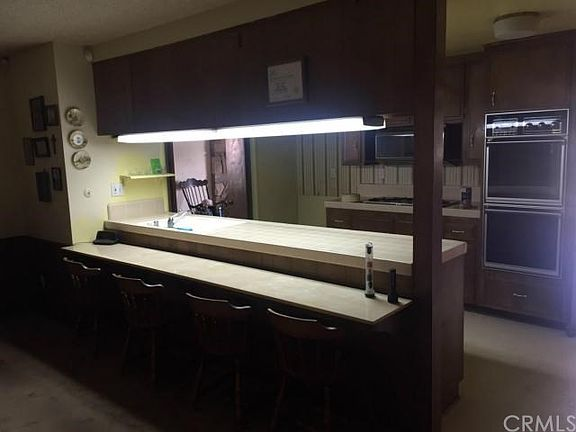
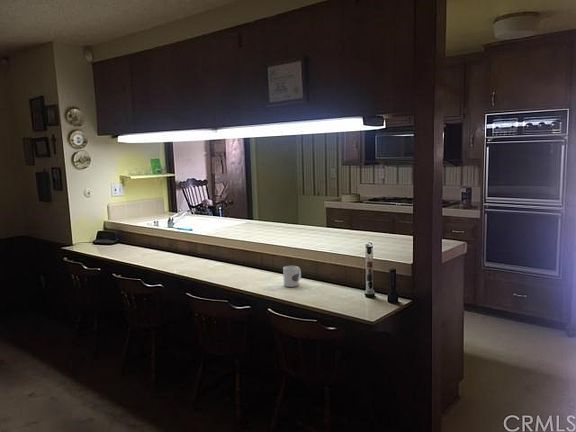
+ mug [282,265,302,288]
